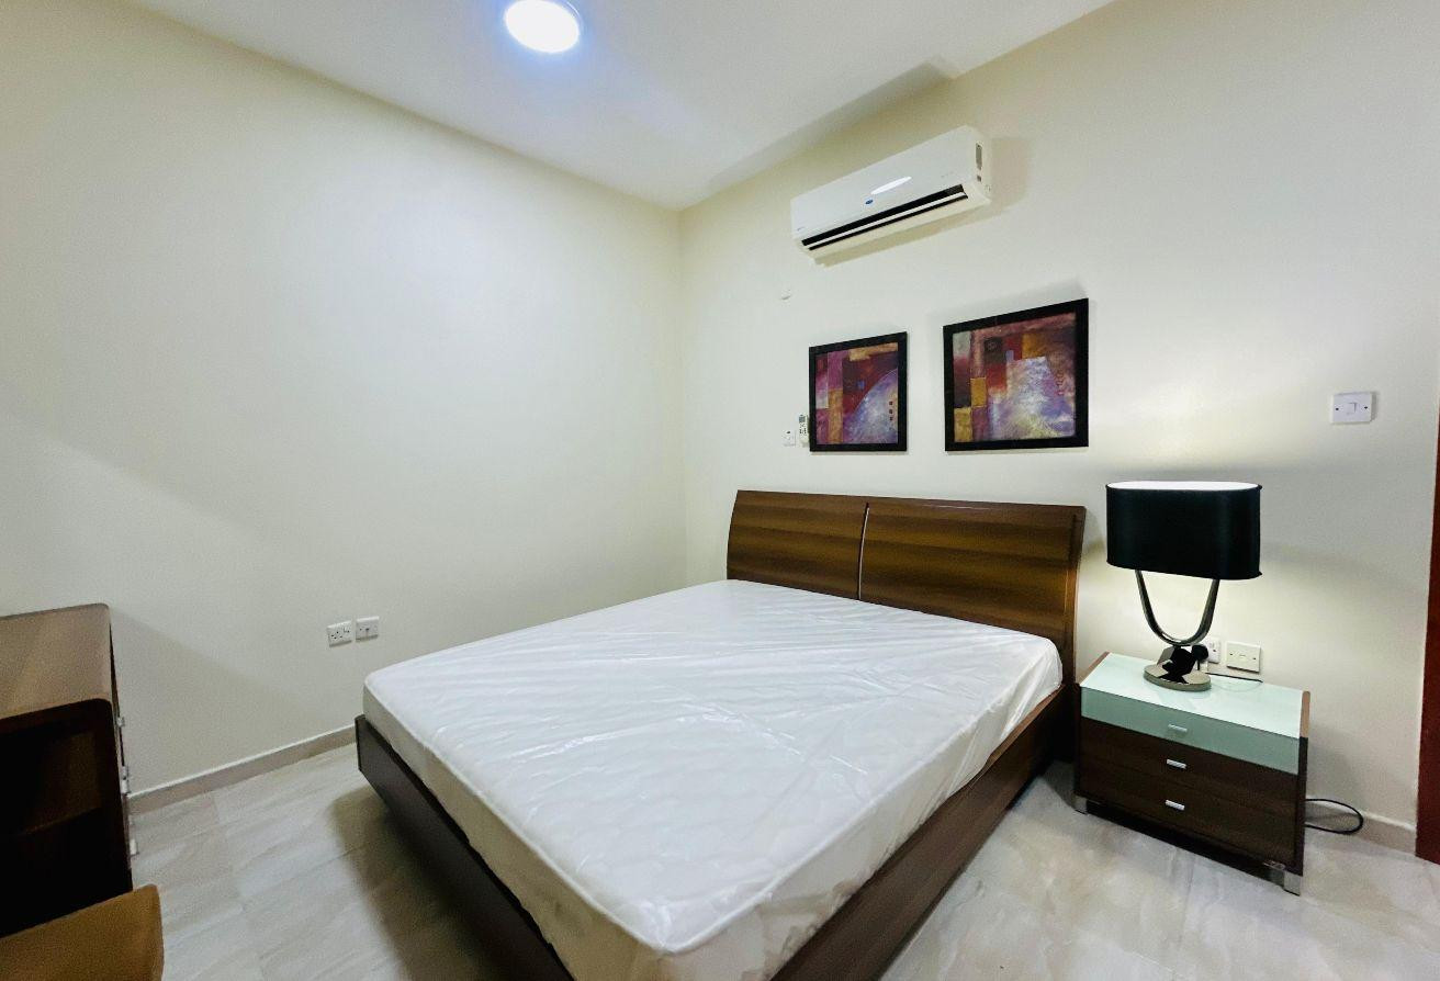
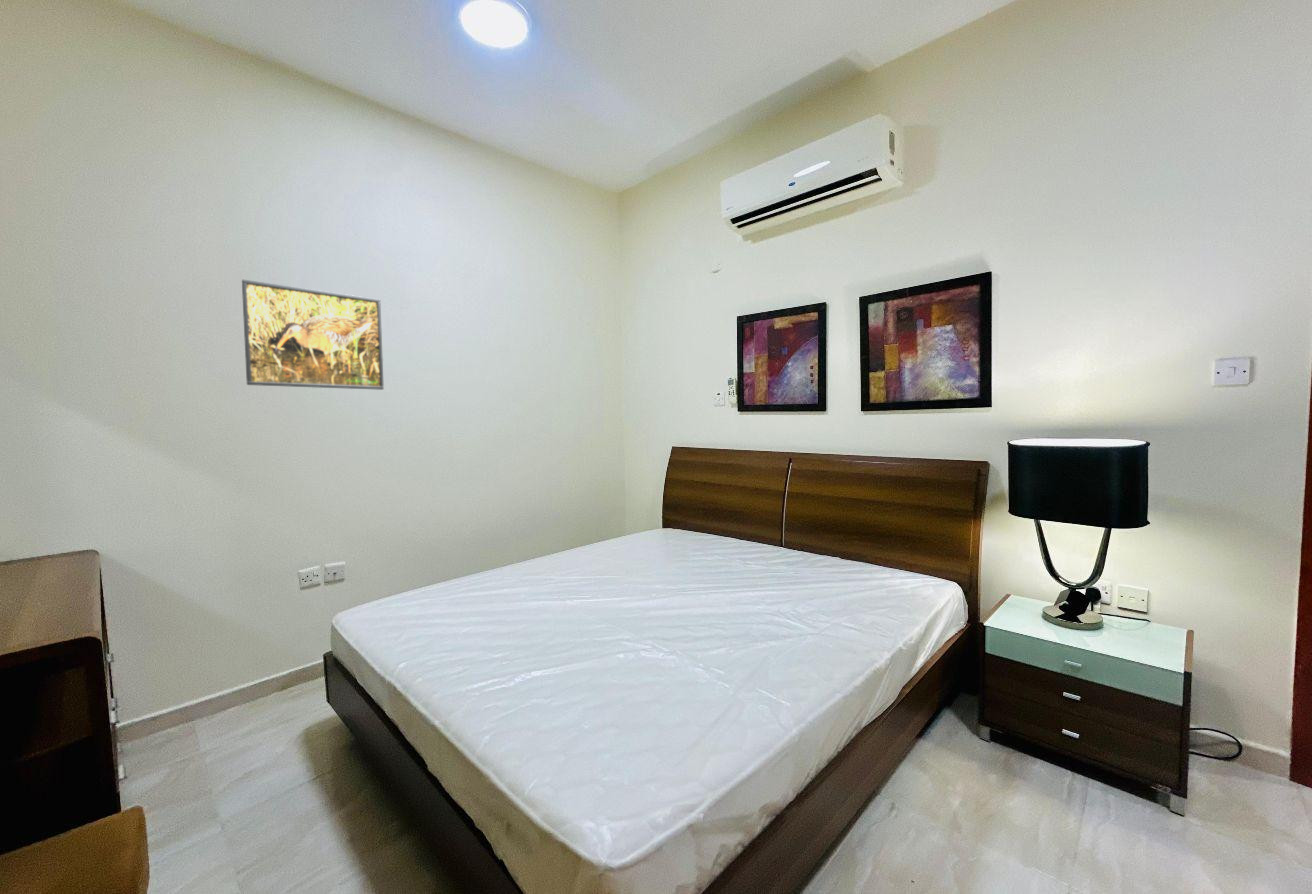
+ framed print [241,279,385,391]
